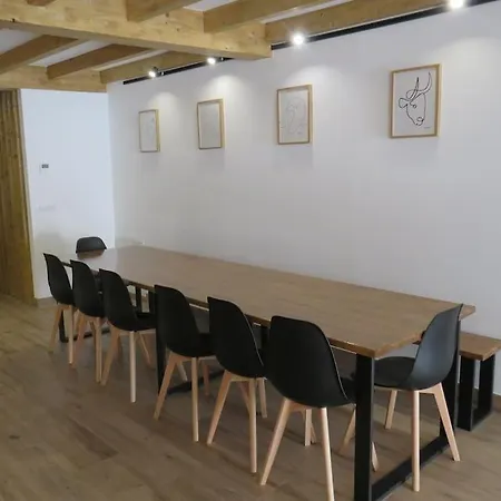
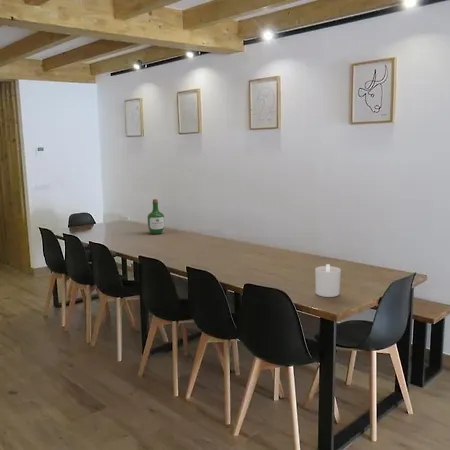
+ candle [314,263,342,298]
+ wine bottle [147,198,165,235]
